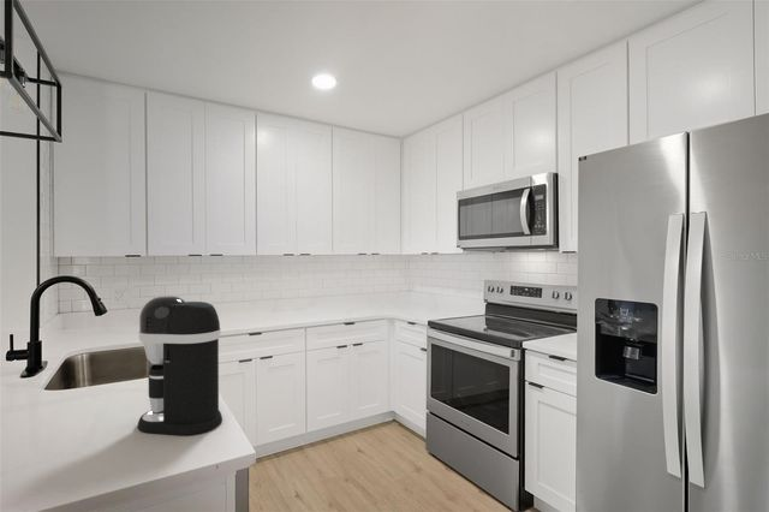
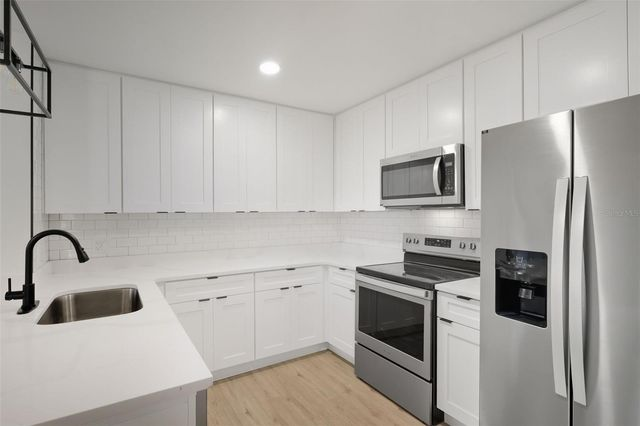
- coffee maker [137,294,223,436]
